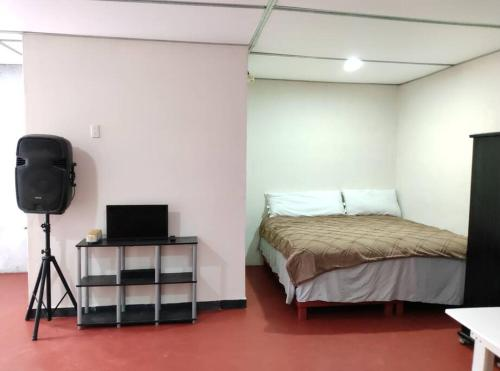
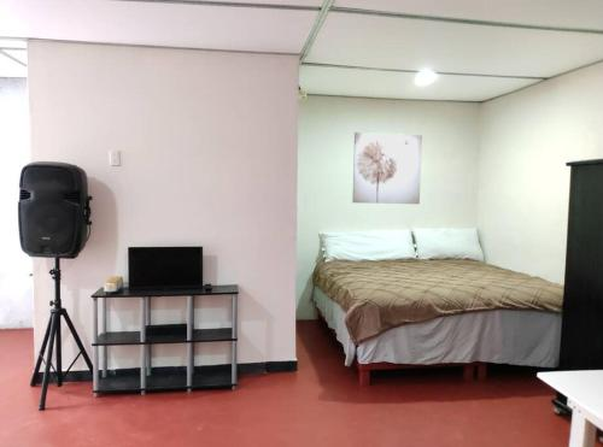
+ wall art [351,131,423,205]
